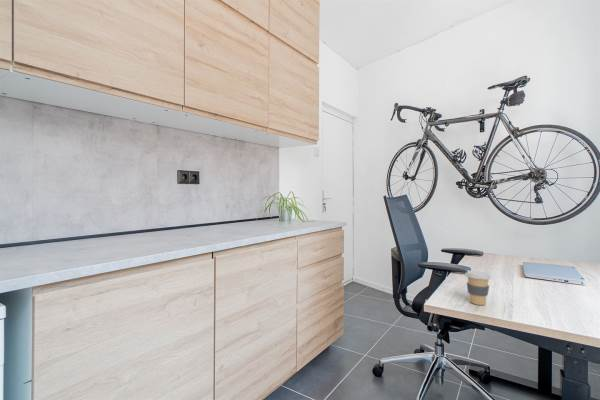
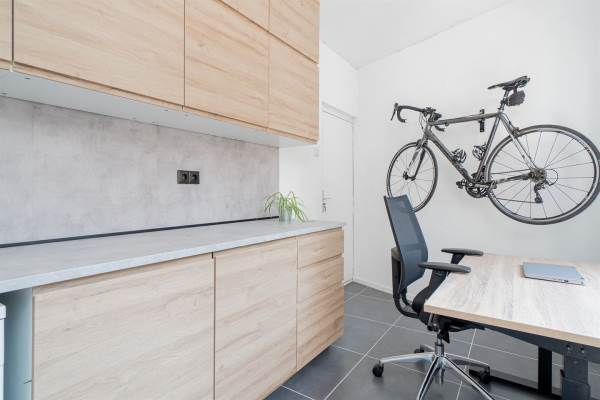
- coffee cup [464,270,492,306]
